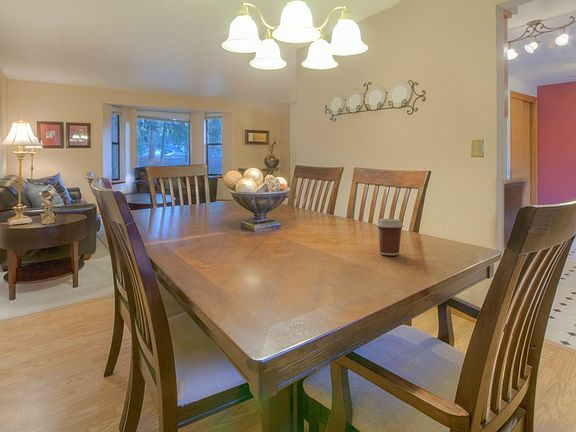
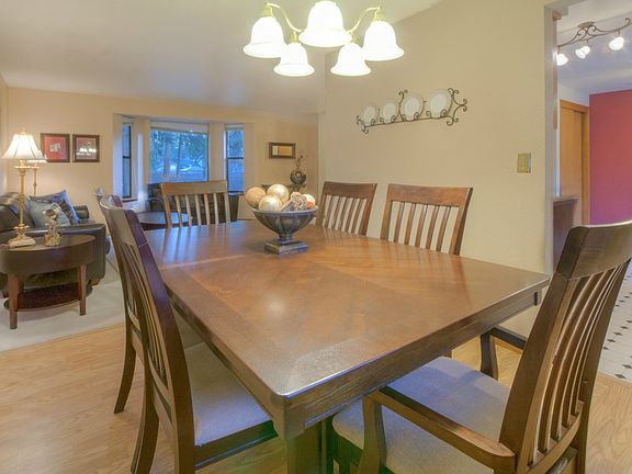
- coffee cup [375,218,404,256]
